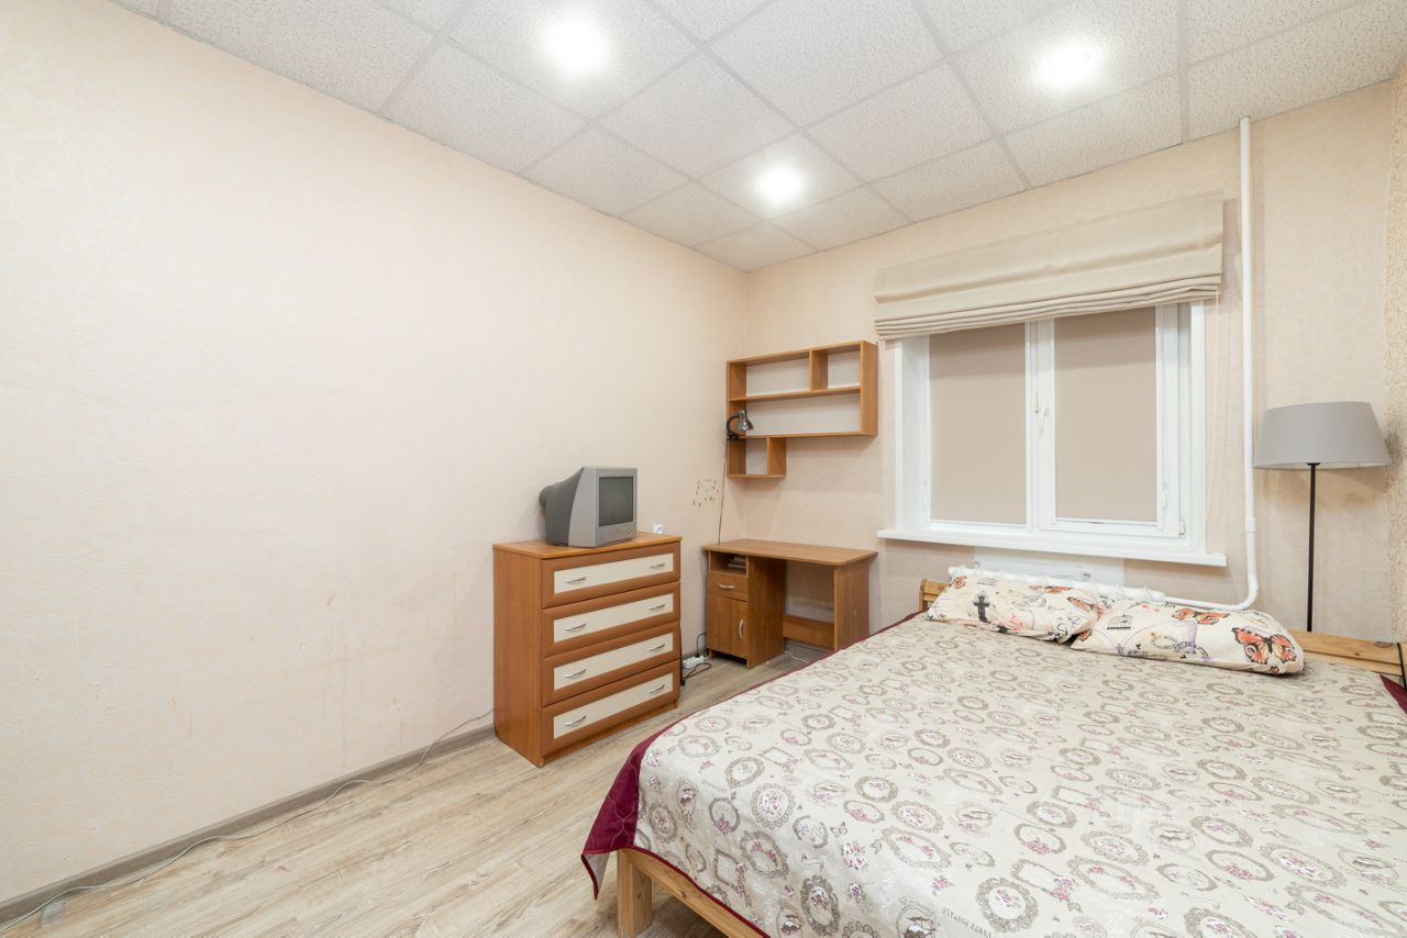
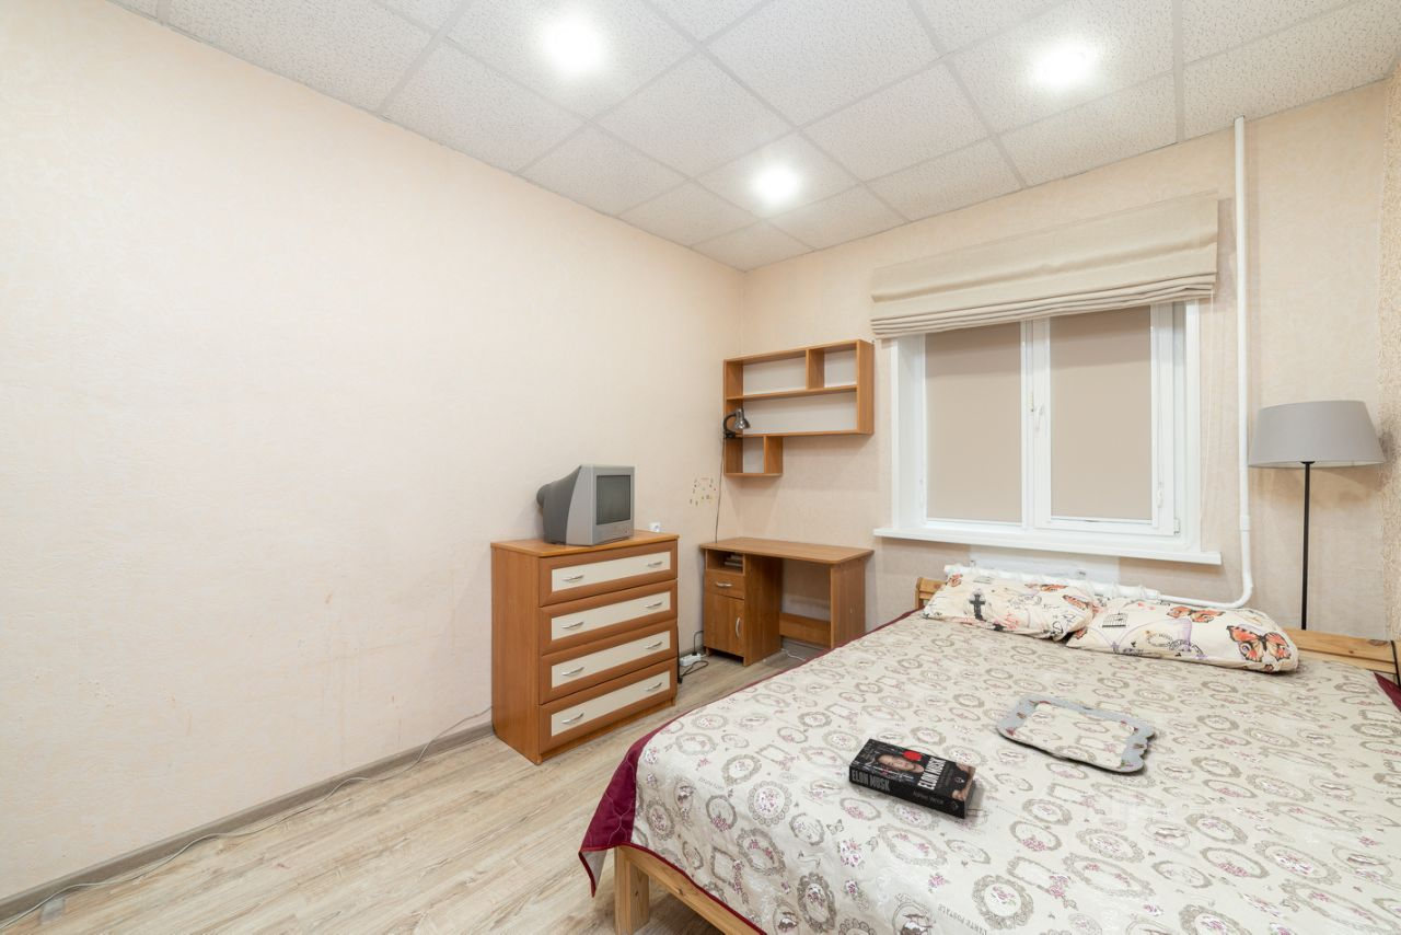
+ serving tray [995,694,1155,773]
+ book [848,738,977,820]
